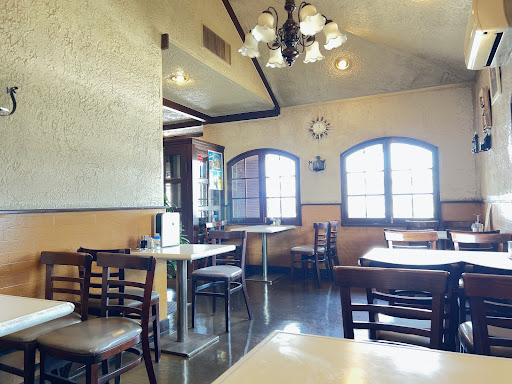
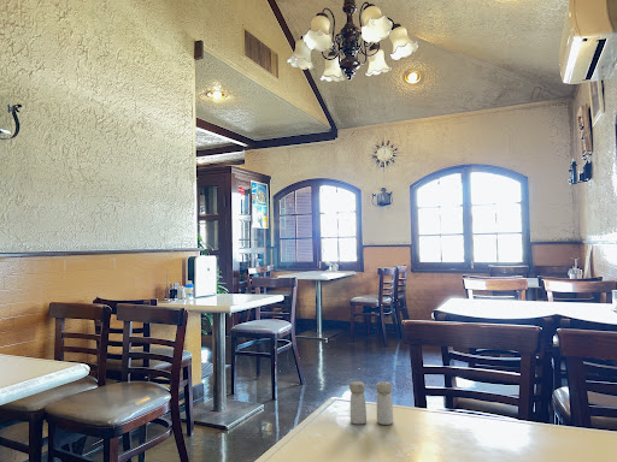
+ salt and pepper shaker [348,380,394,426]
